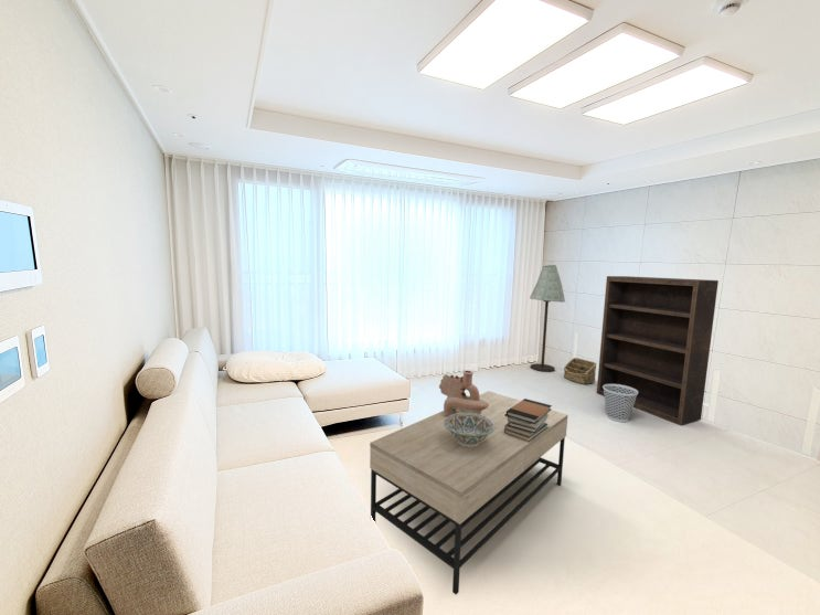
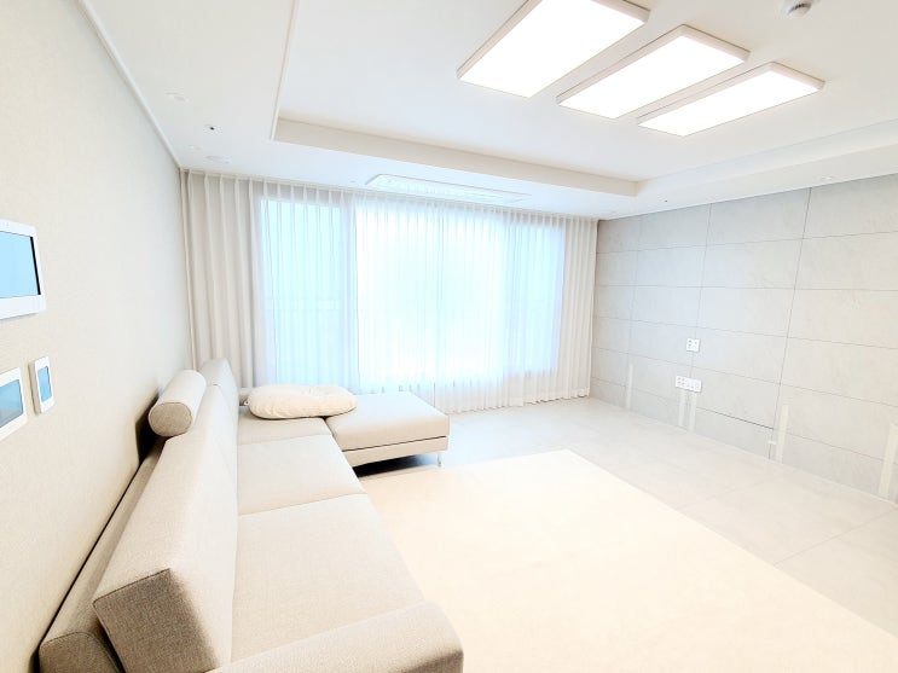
- floor lamp [529,264,566,373]
- book stack [504,397,553,442]
- decorative bowl [444,413,496,447]
- decorative vase [438,370,489,416]
- bookshelf [596,275,720,426]
- wastebasket [603,384,638,423]
- coffee table [369,390,569,595]
- basket [563,357,598,385]
